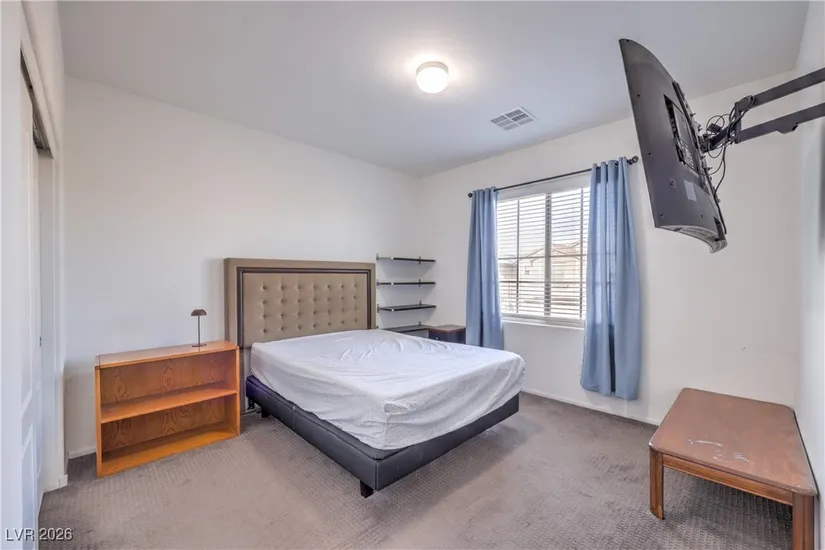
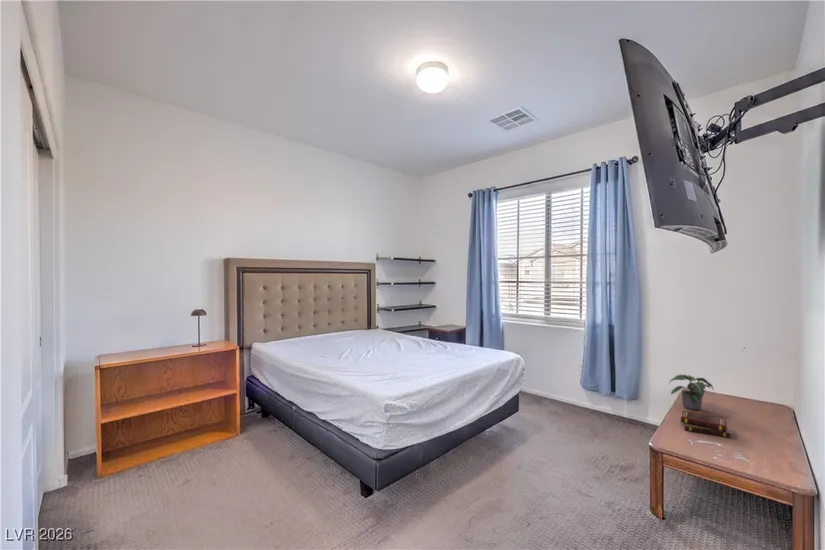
+ book set [680,409,734,439]
+ potted plant [668,374,715,412]
